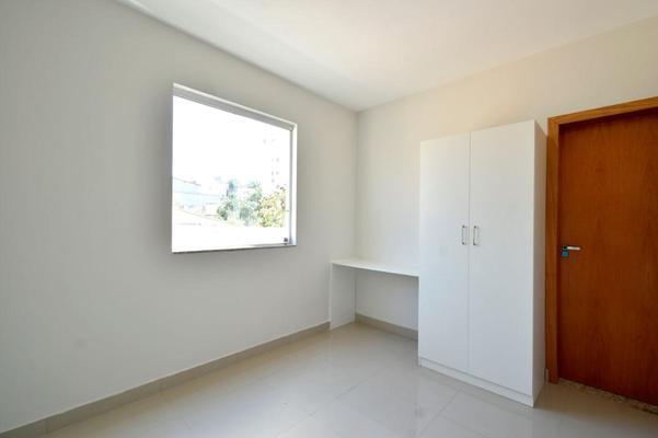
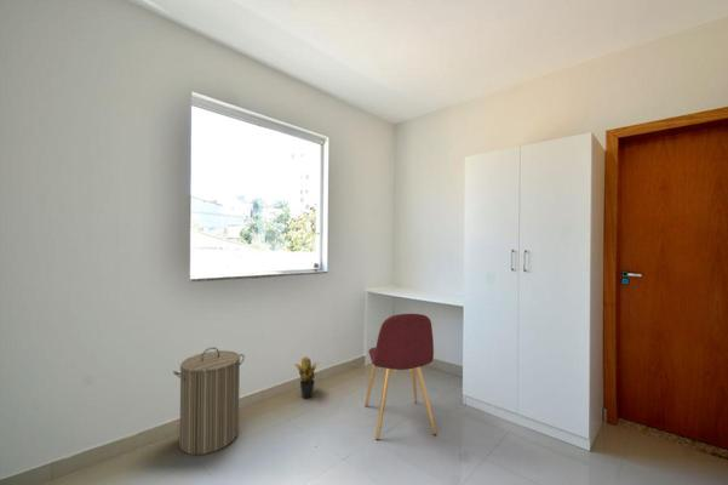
+ chair [363,313,437,441]
+ potted plant [293,355,319,399]
+ laundry hamper [172,346,246,456]
